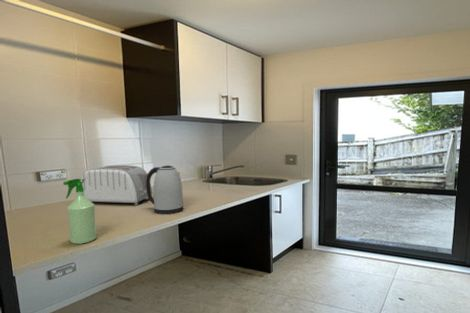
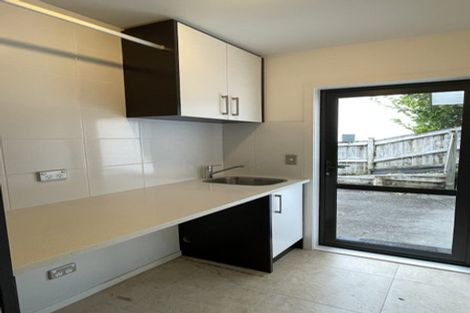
- toaster [80,164,153,206]
- kettle [146,165,184,215]
- spray bottle [62,178,97,245]
